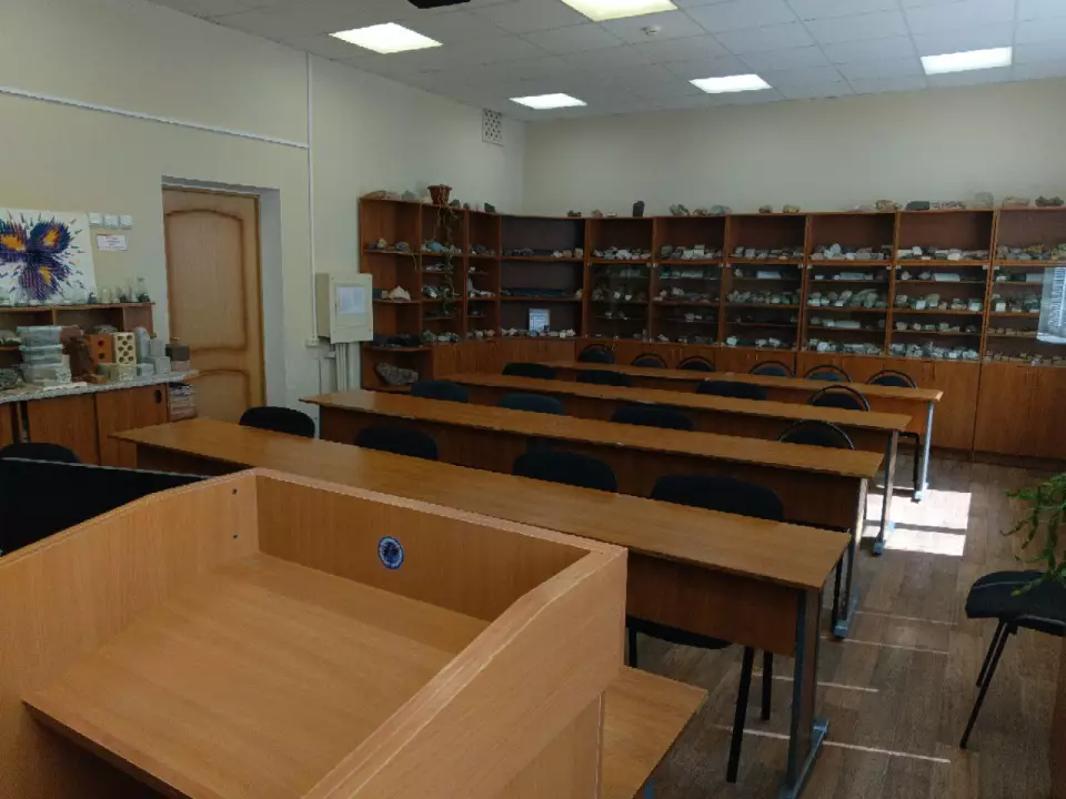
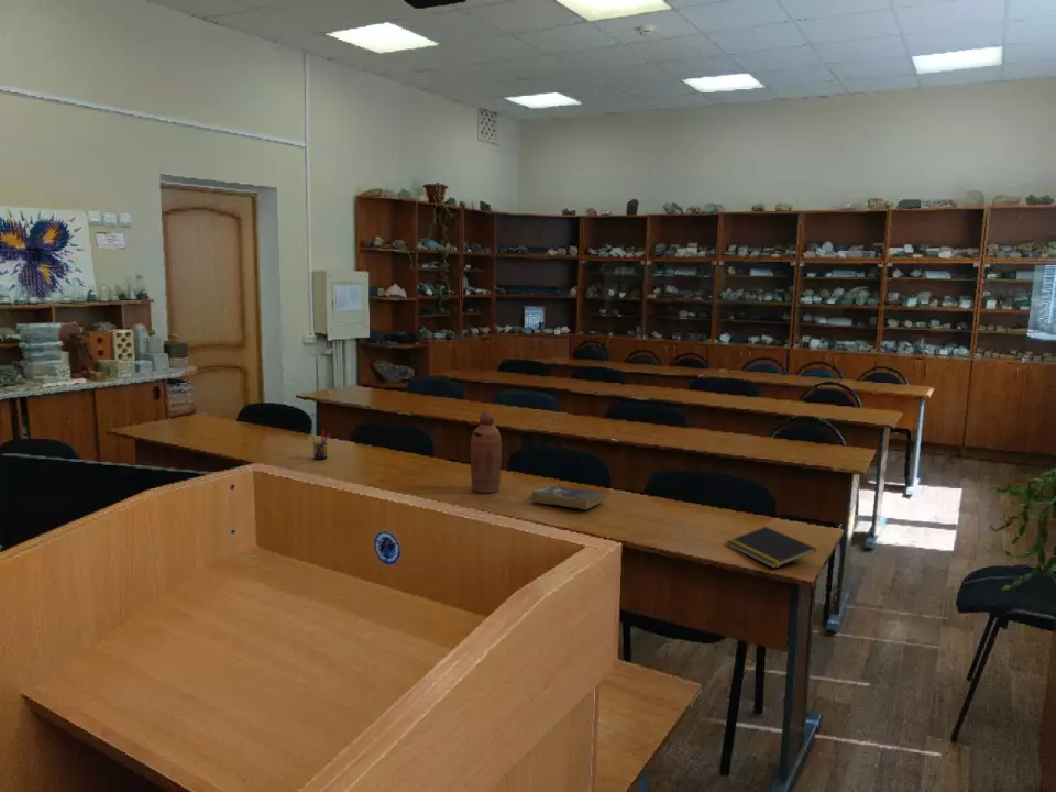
+ book [529,484,605,510]
+ pen holder [310,429,331,461]
+ bottle [470,409,503,494]
+ notepad [725,526,817,570]
